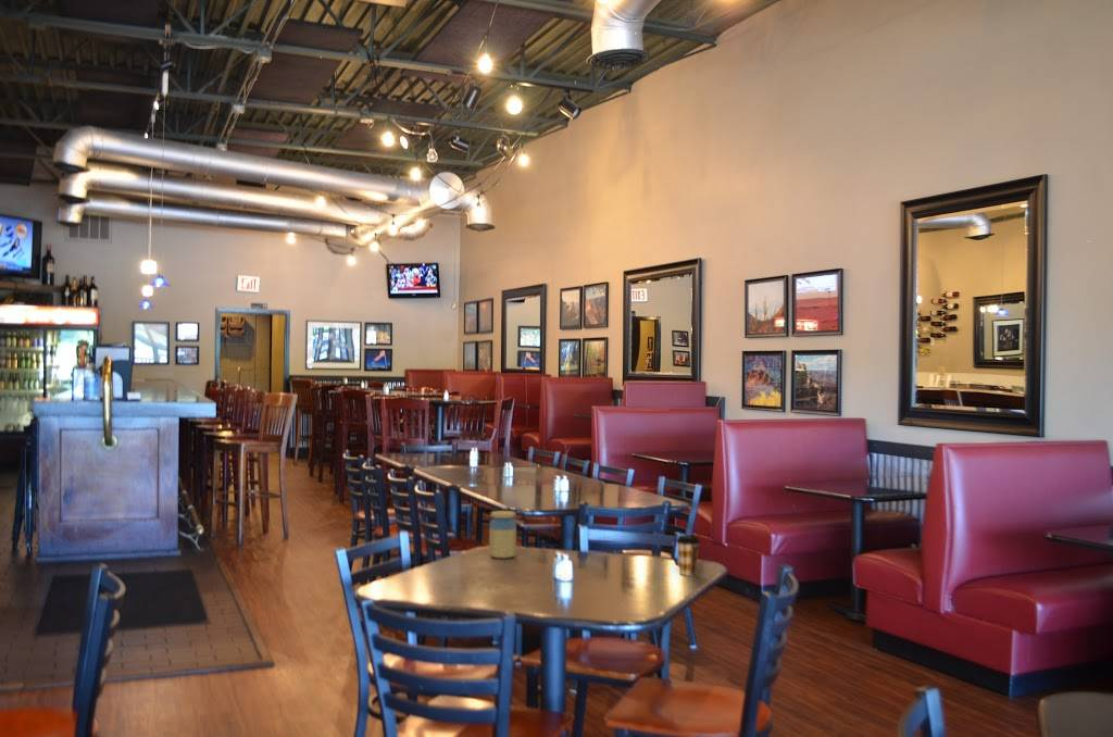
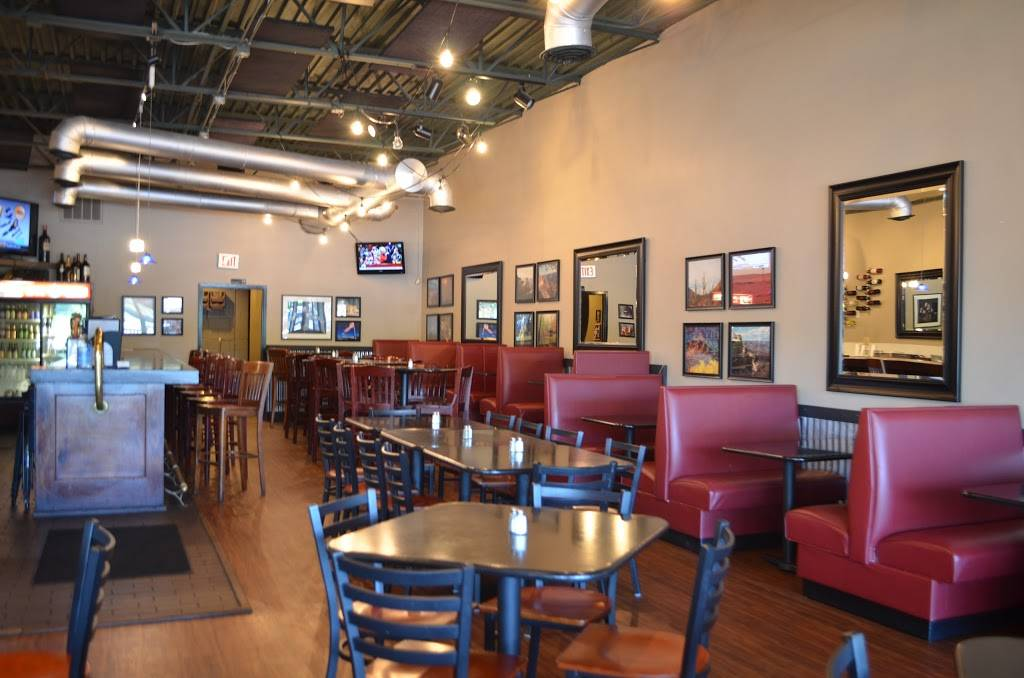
- jar [488,510,517,560]
- coffee cup [675,534,701,577]
